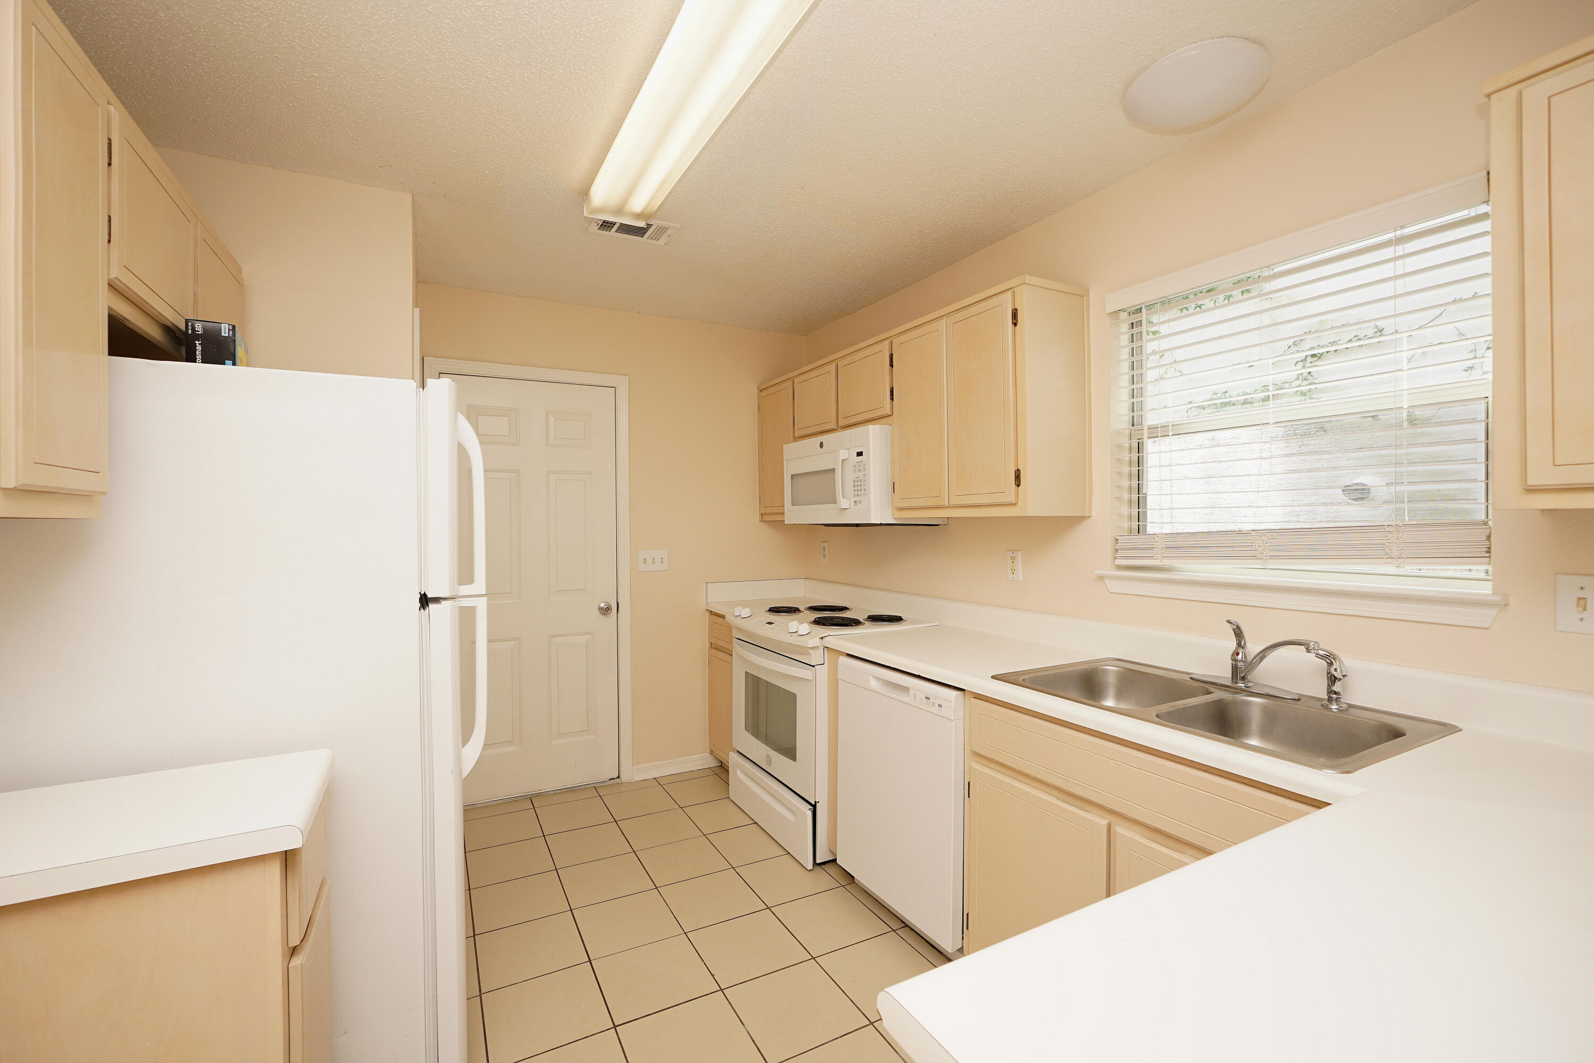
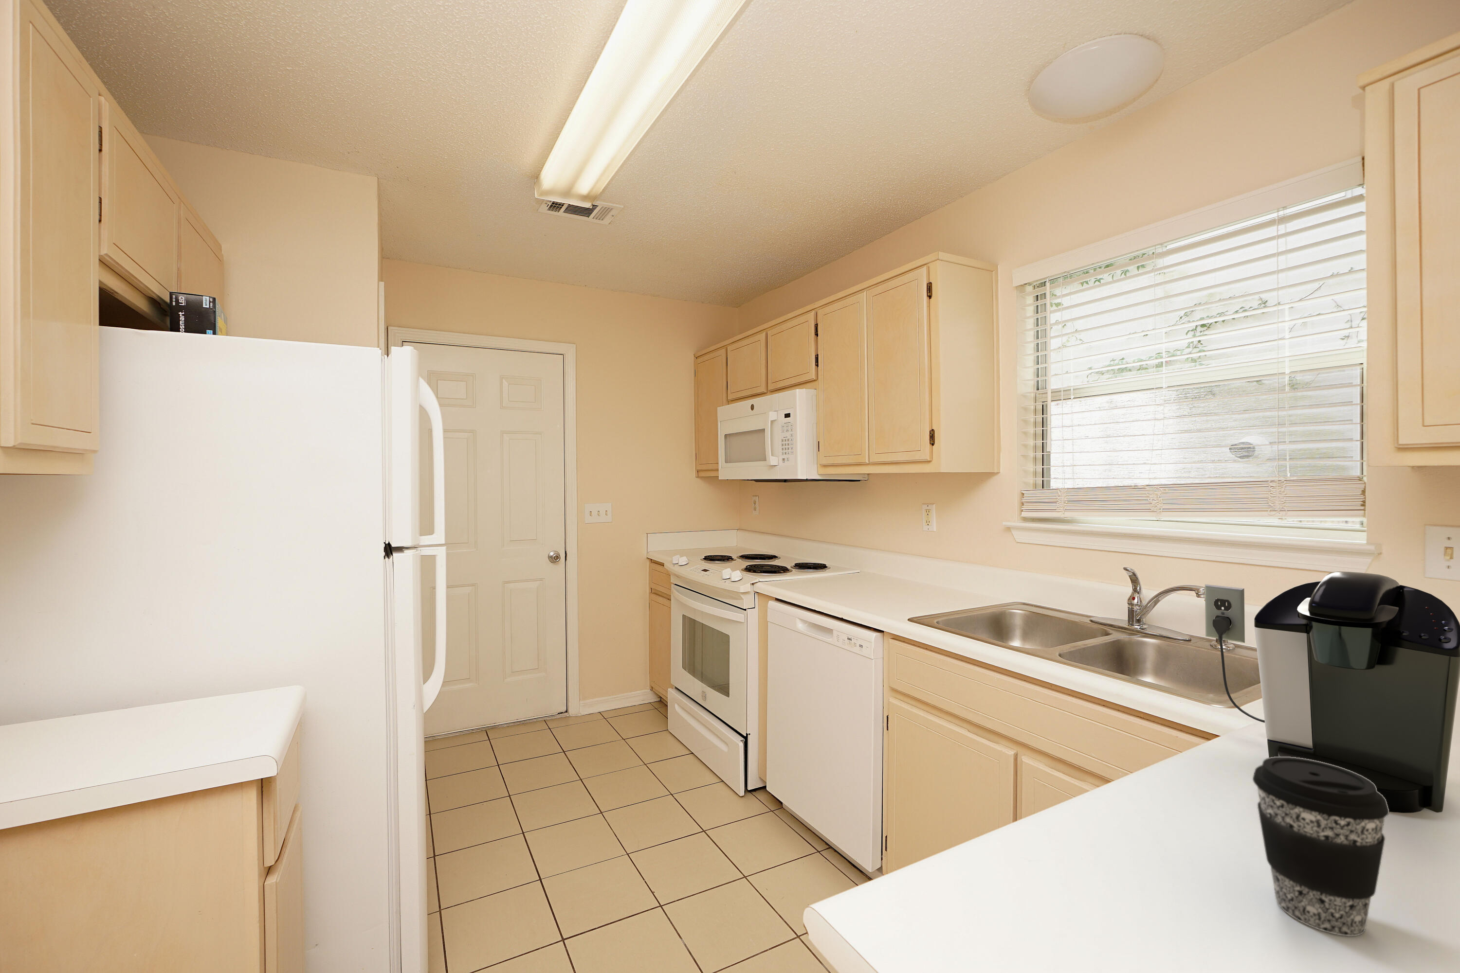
+ coffee cup [1253,757,1389,936]
+ coffee maker [1205,571,1460,813]
